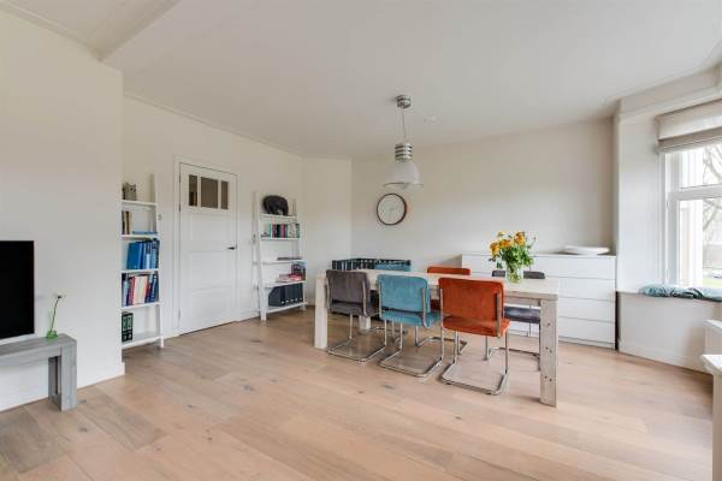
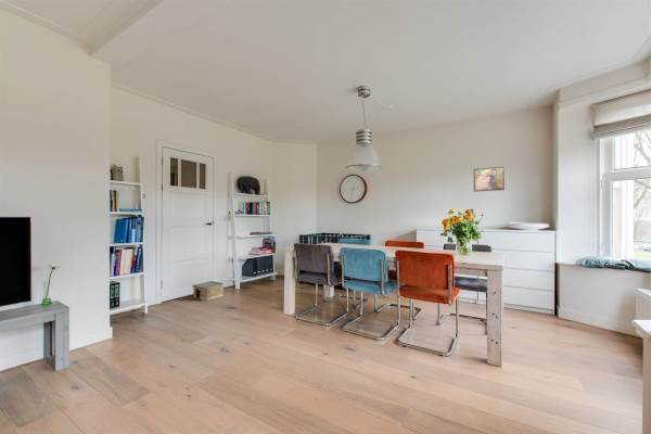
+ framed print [473,165,506,192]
+ woven basket [191,280,225,302]
